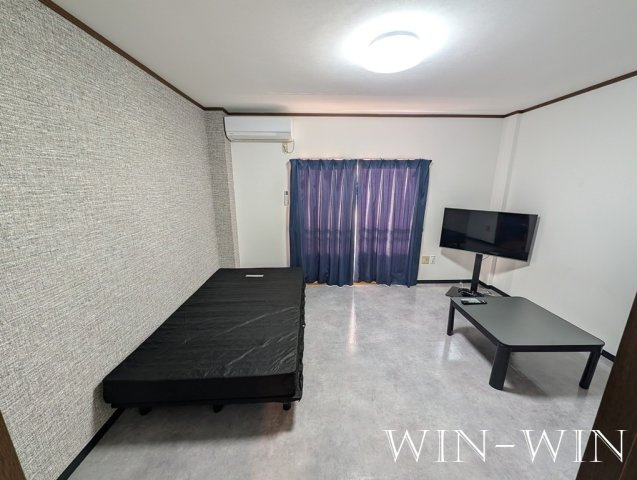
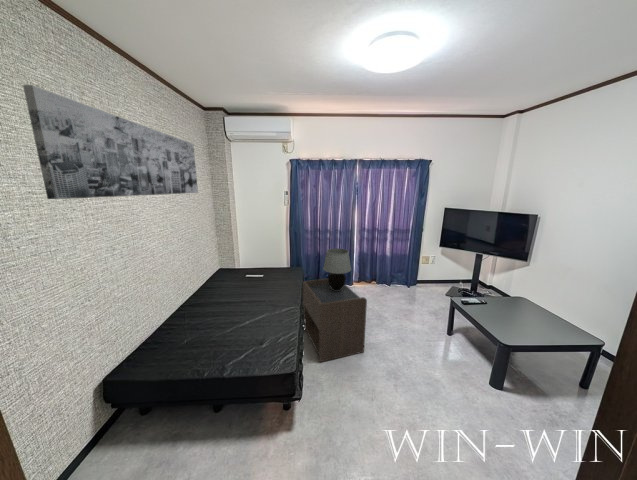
+ wall art [22,84,199,200]
+ nightstand [302,277,368,363]
+ table lamp [322,247,352,290]
